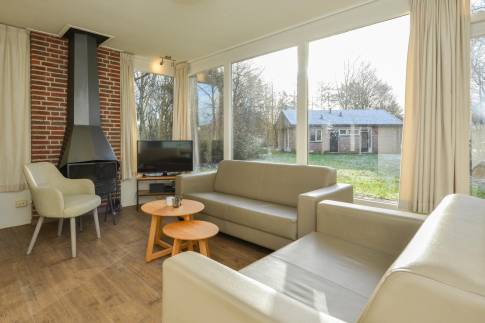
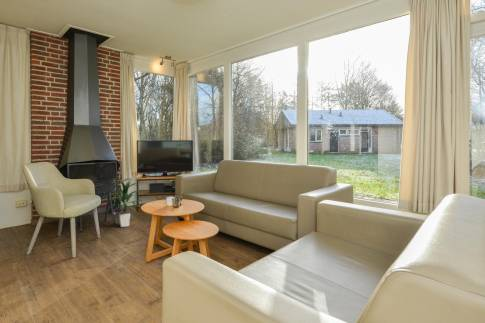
+ indoor plant [106,178,146,228]
